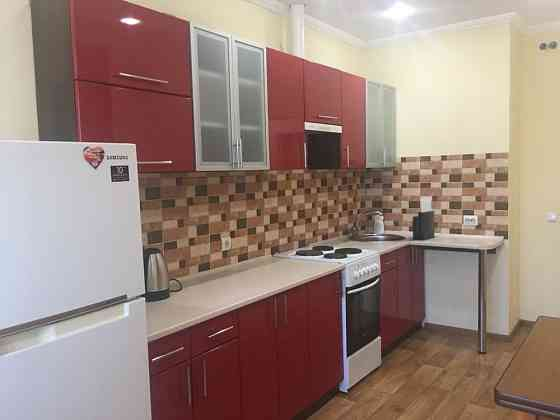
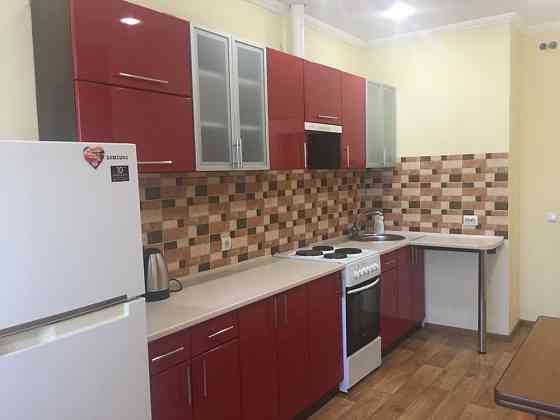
- knife block [412,196,435,241]
